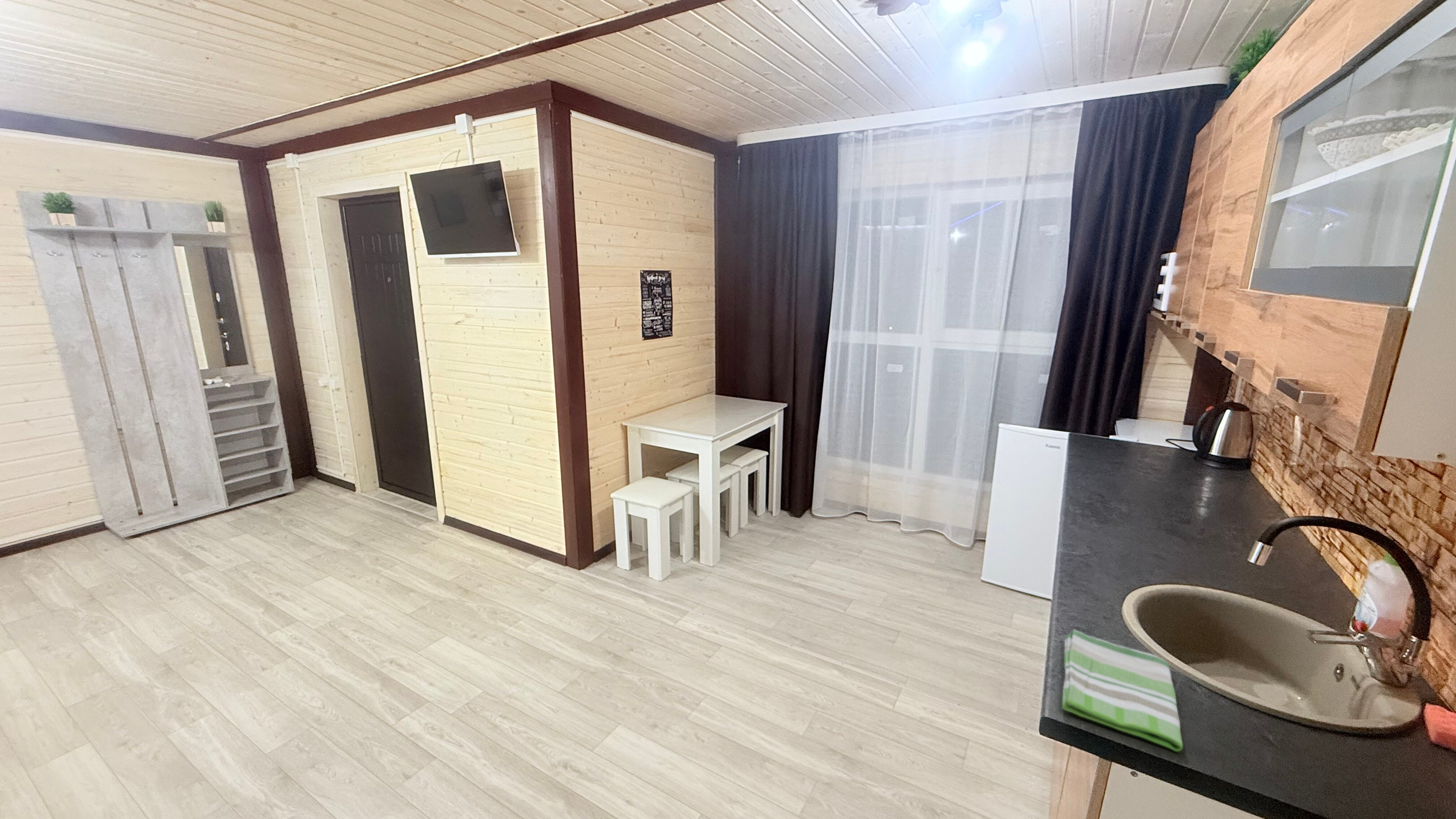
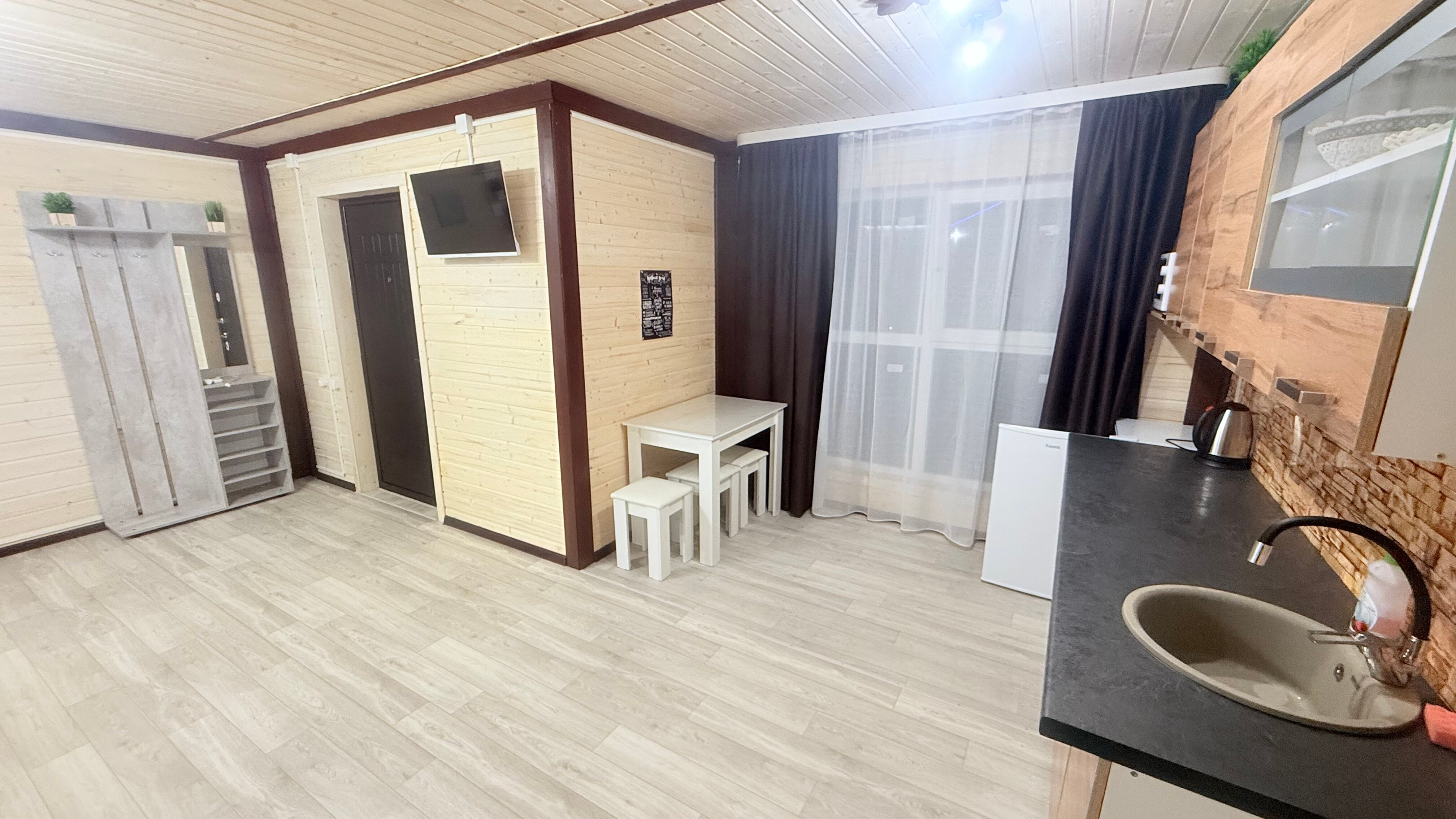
- dish towel [1061,629,1183,752]
